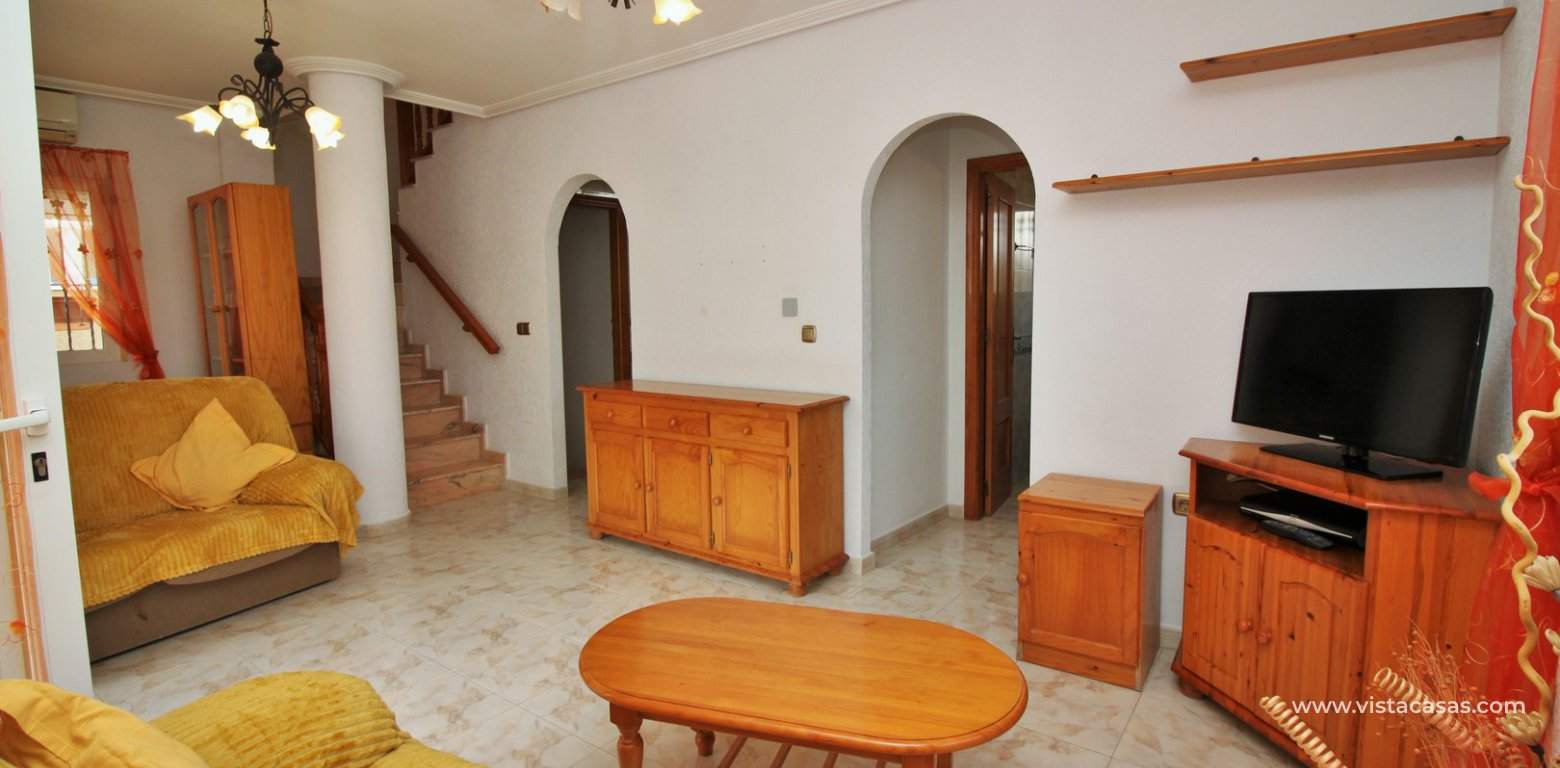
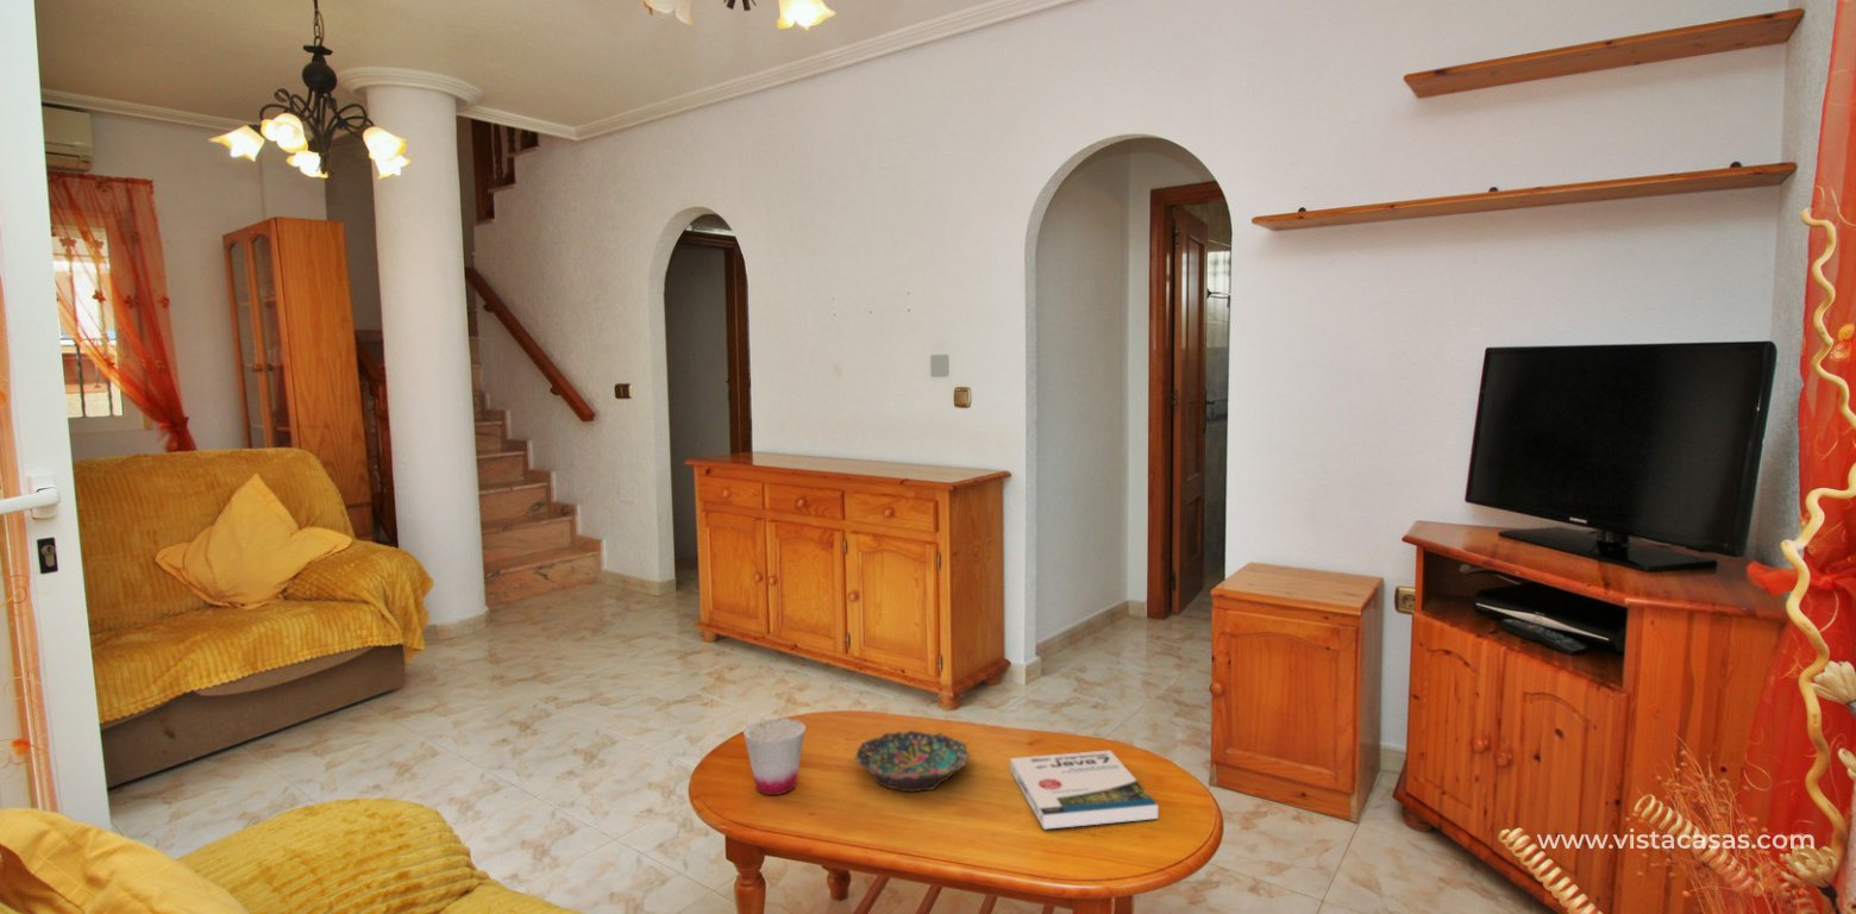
+ bowl [853,730,972,793]
+ book [1009,750,1159,831]
+ cup [742,718,807,796]
